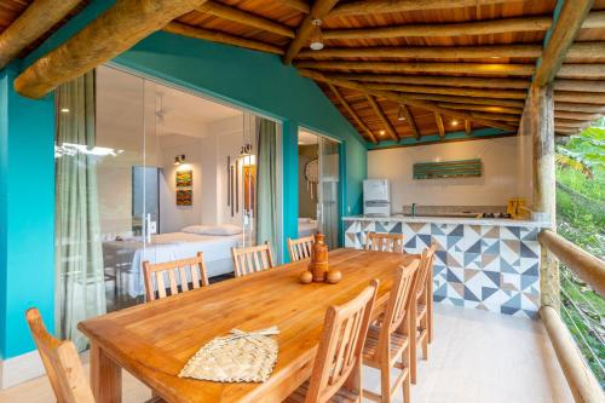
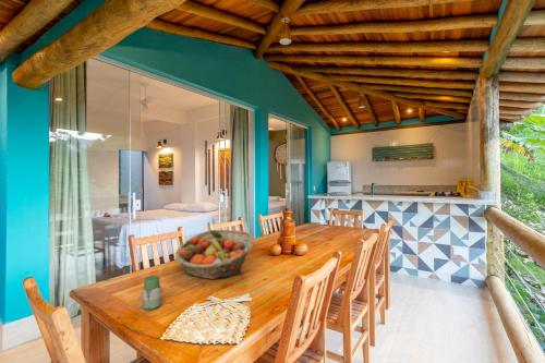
+ jar [142,275,162,311]
+ fruit basket [174,229,255,280]
